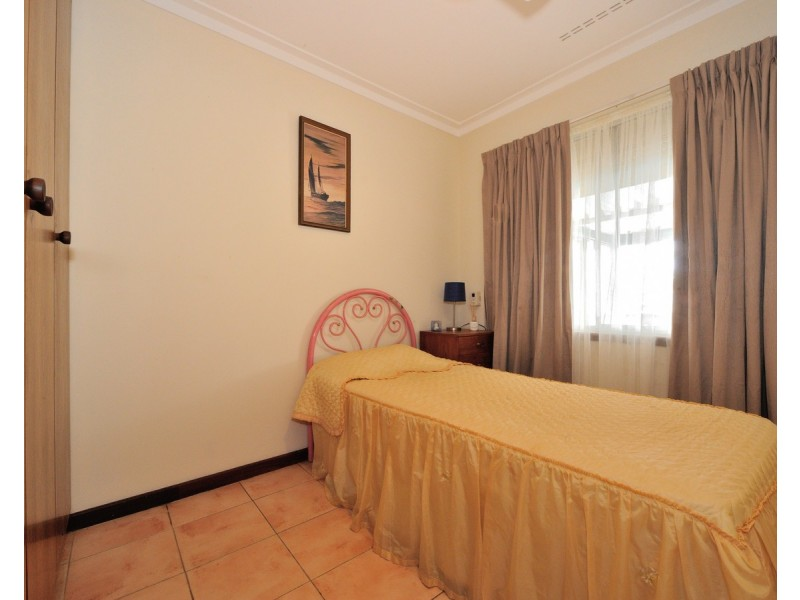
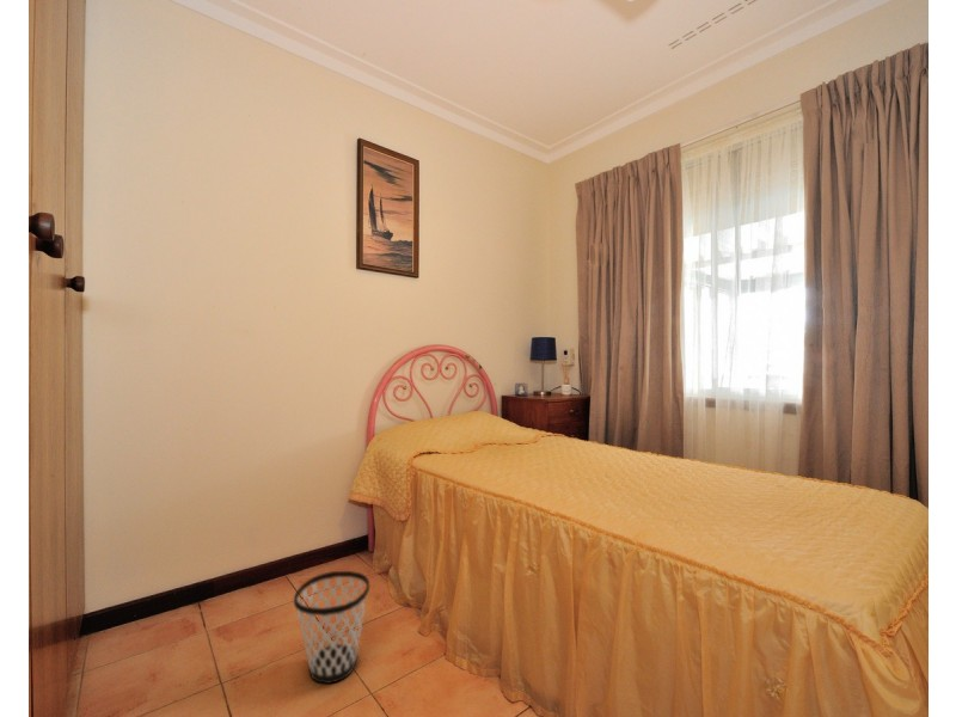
+ wastebasket [293,570,370,685]
